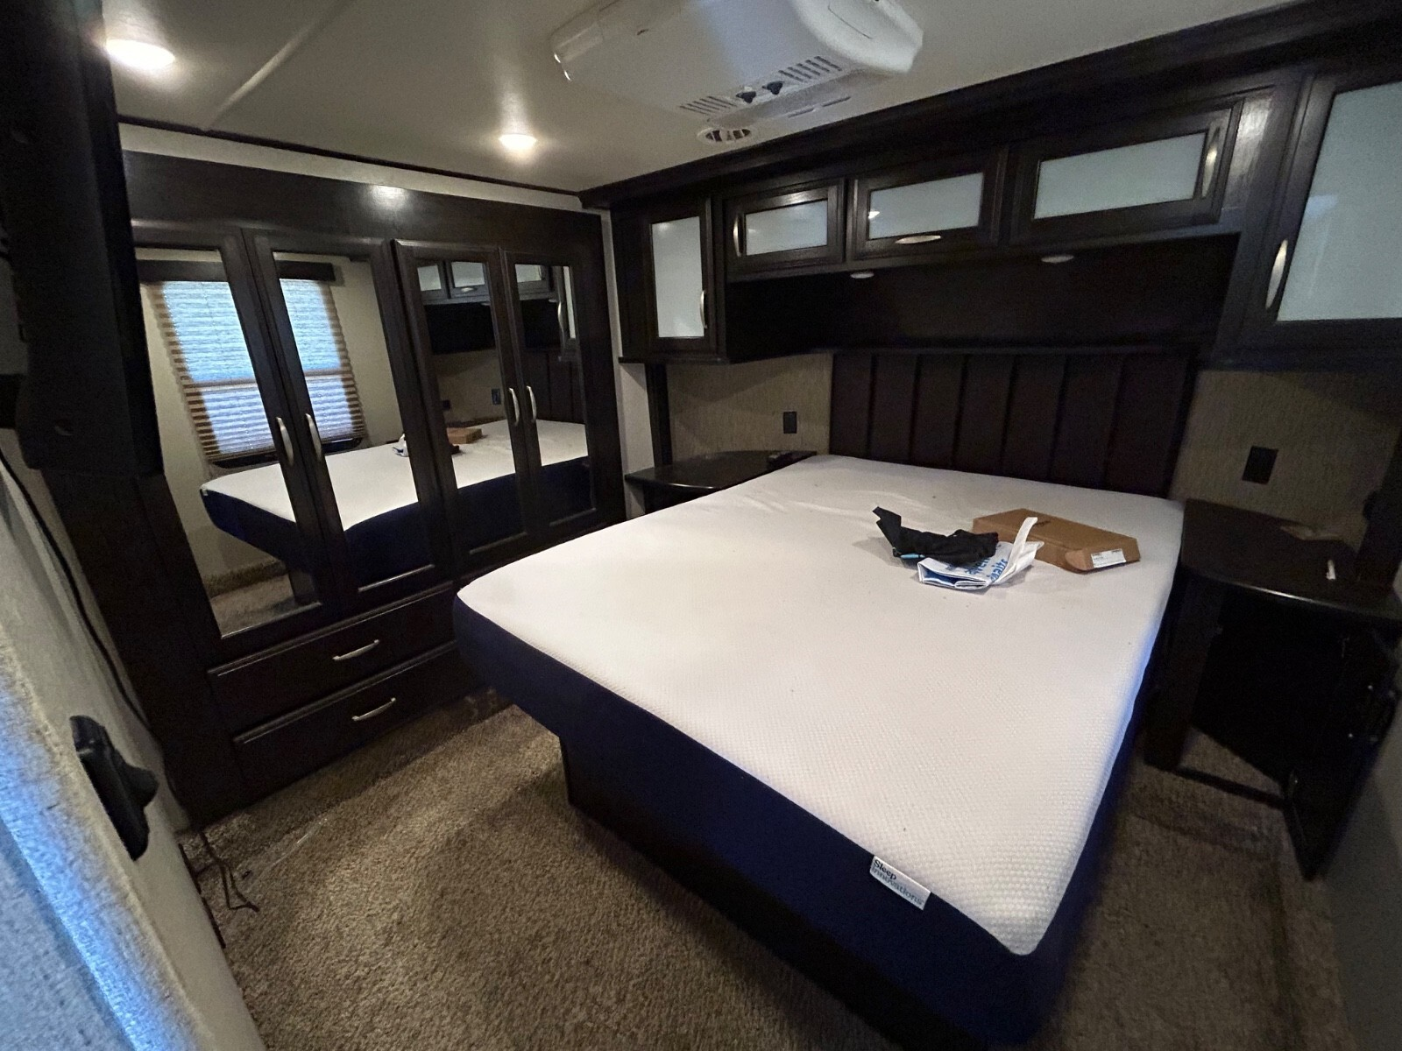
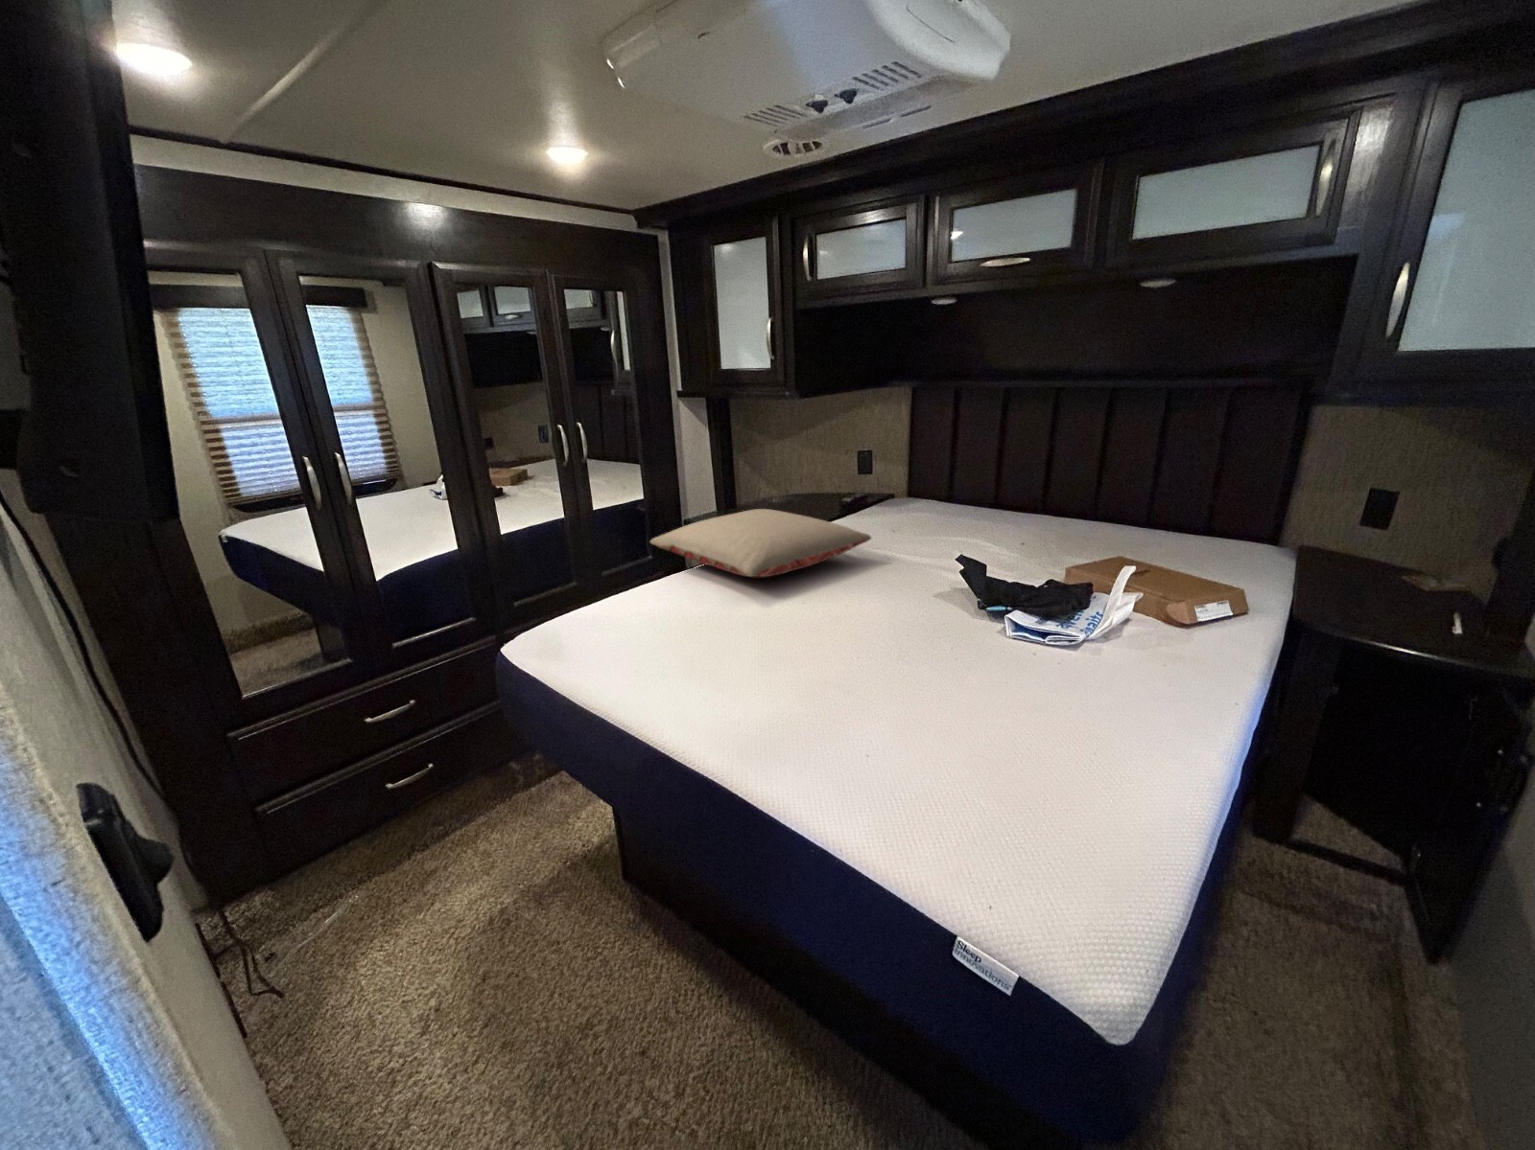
+ pillow [649,507,873,577]
